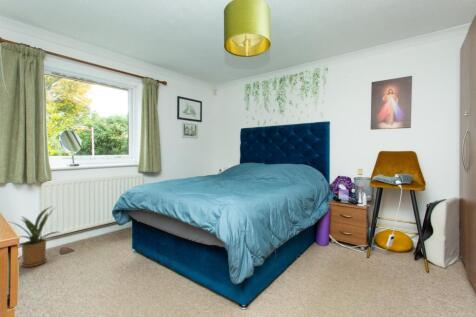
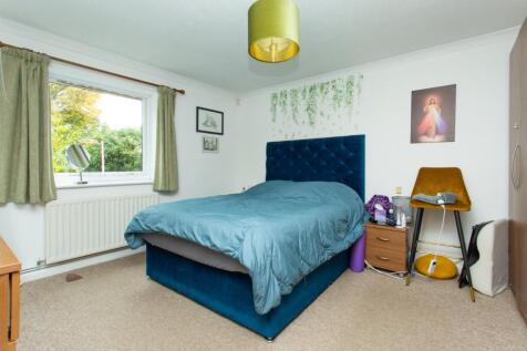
- house plant [9,205,60,268]
